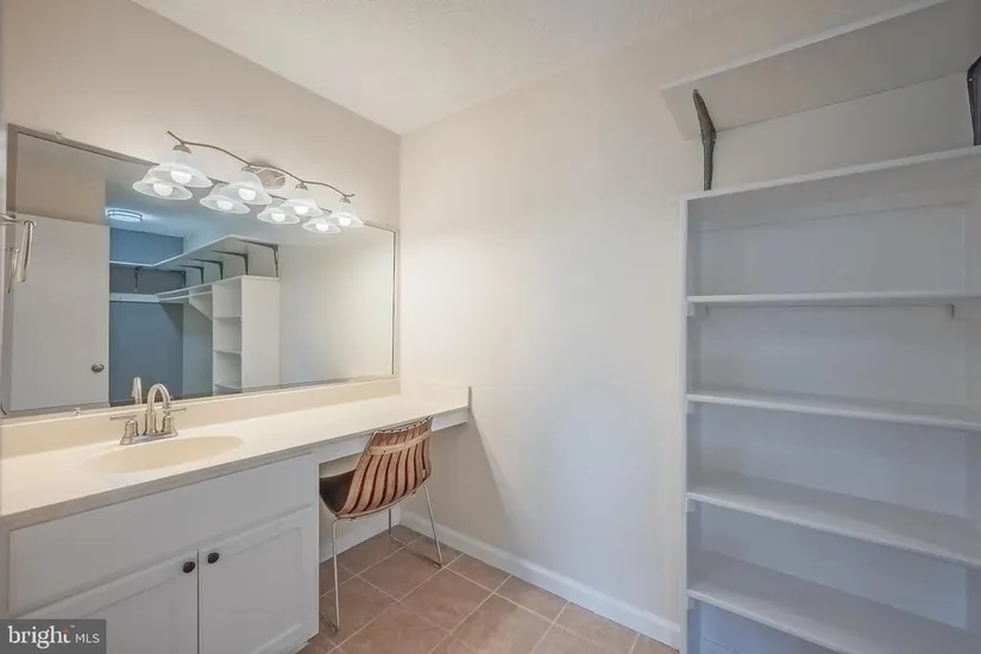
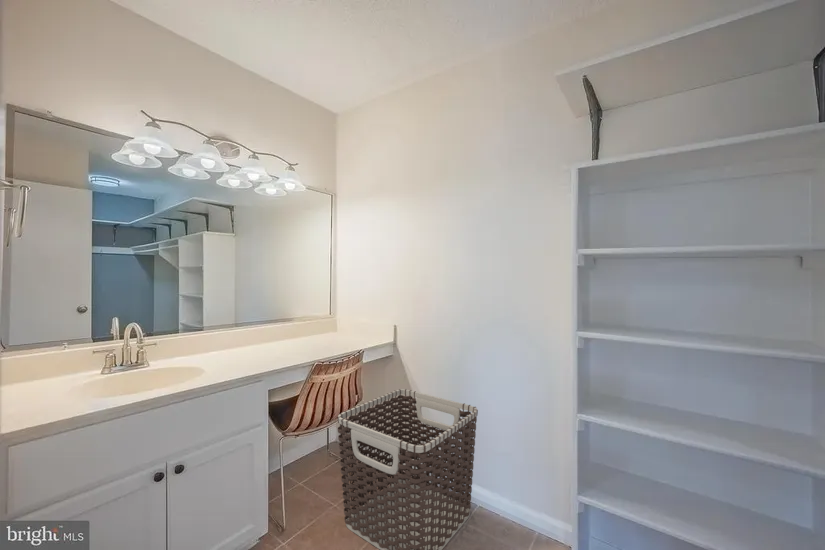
+ clothes hamper [337,388,479,550]
